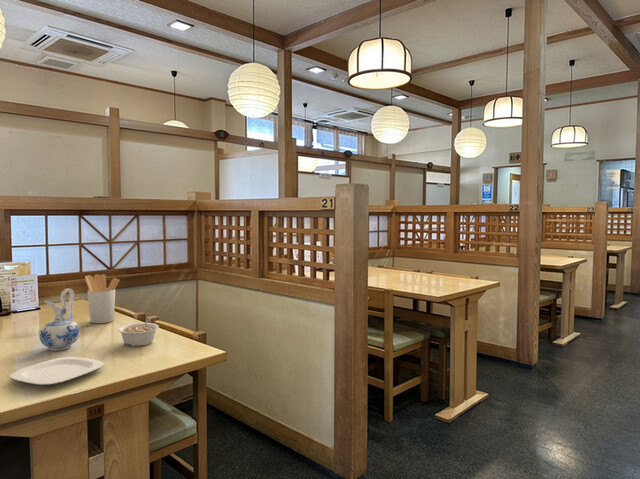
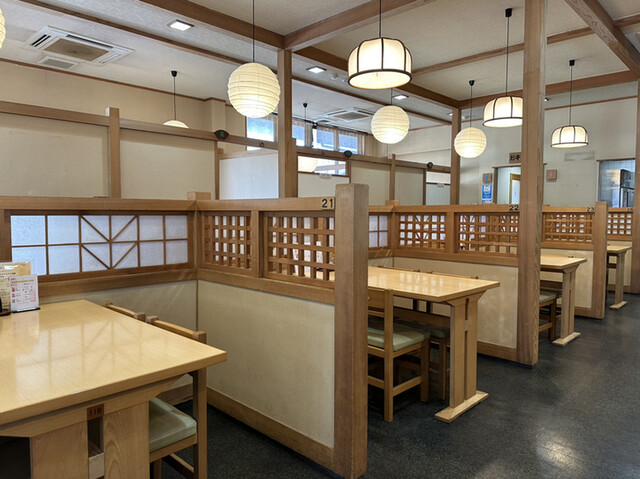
- utensil holder [84,273,120,324]
- plate [8,356,105,387]
- legume [117,317,160,347]
- ceramic pitcher [38,288,81,352]
